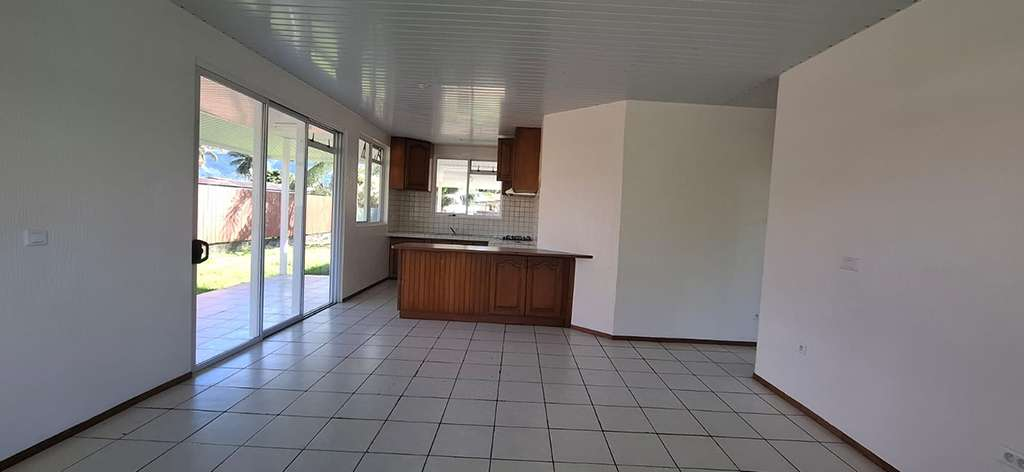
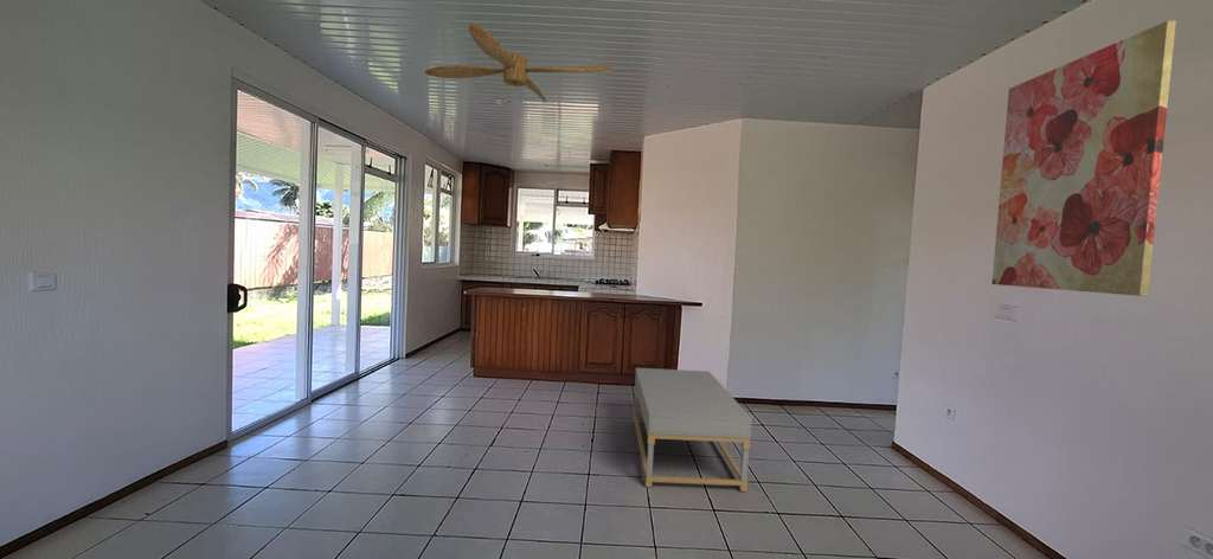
+ ceiling fan [424,24,614,103]
+ coffee table [633,367,753,493]
+ wall art [990,19,1177,297]
